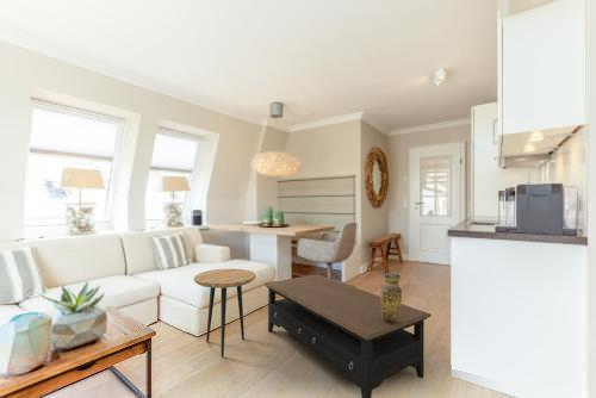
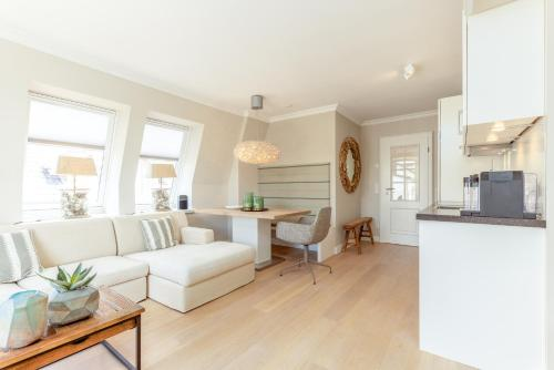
- coffee table [262,273,433,398]
- vase [379,272,403,324]
- side table [193,268,256,359]
